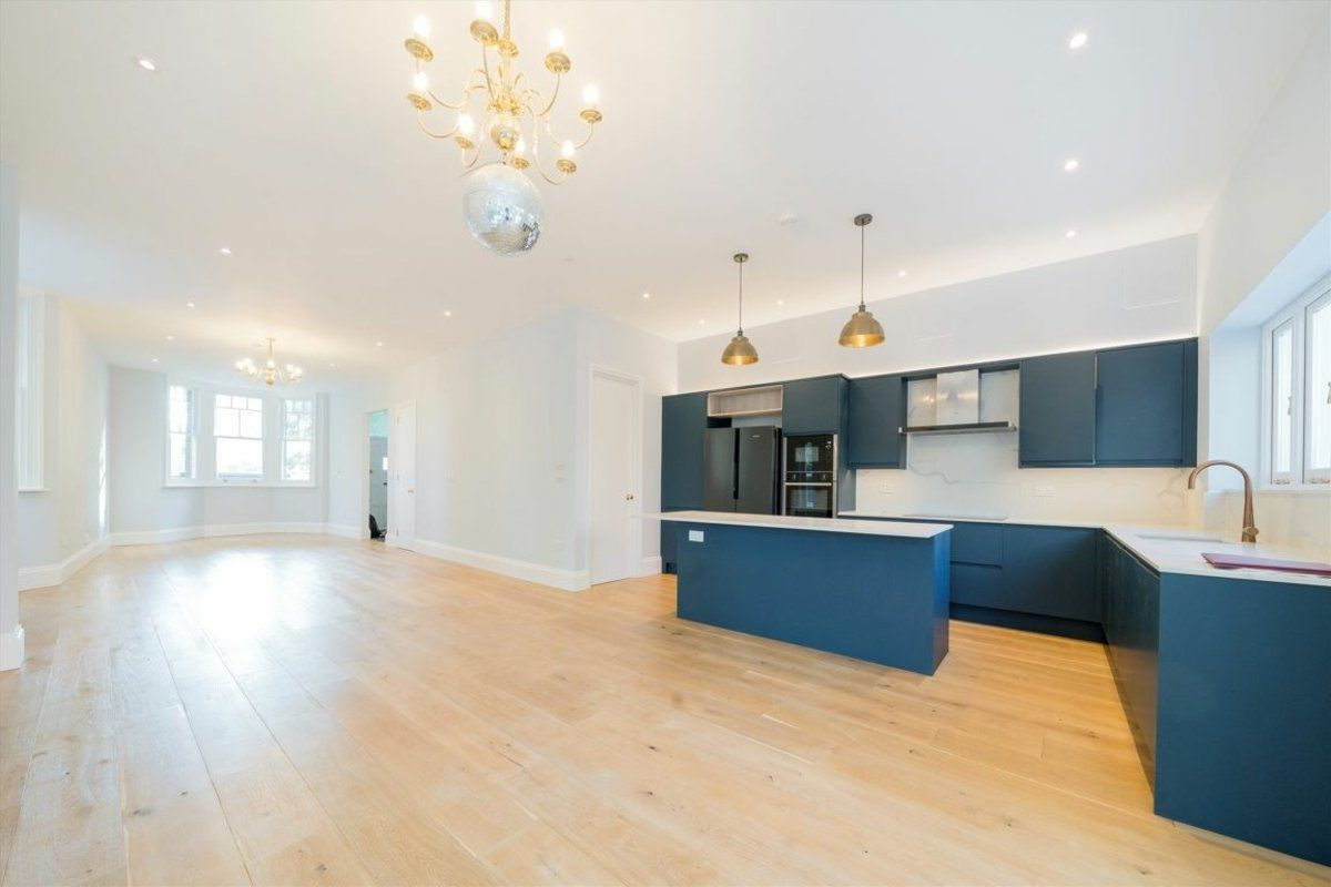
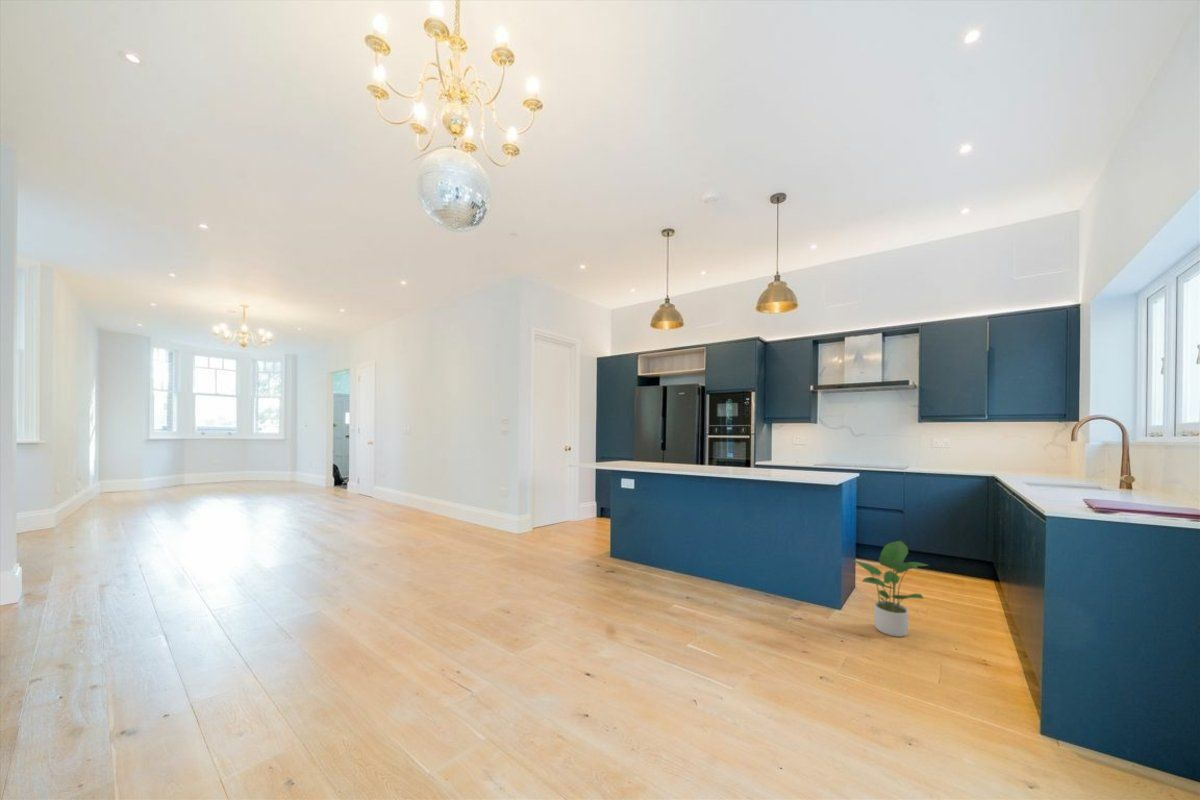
+ potted plant [850,540,929,638]
